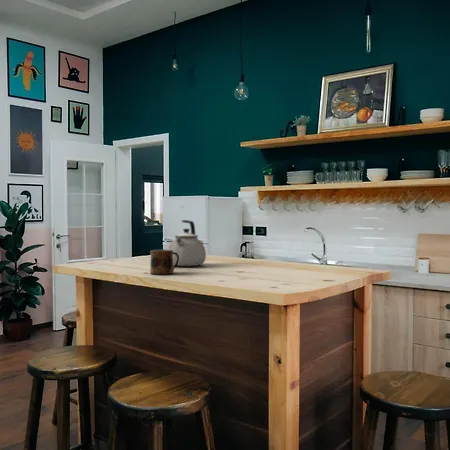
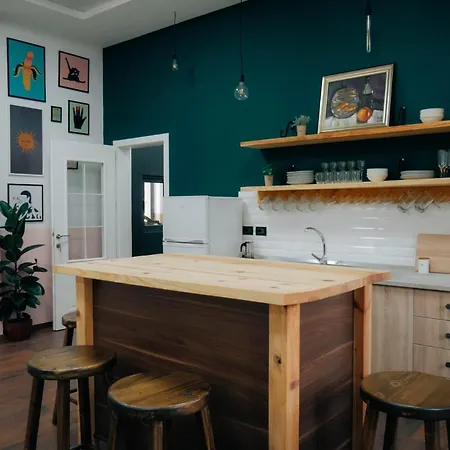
- kettle [167,219,207,267]
- mug [149,248,179,276]
